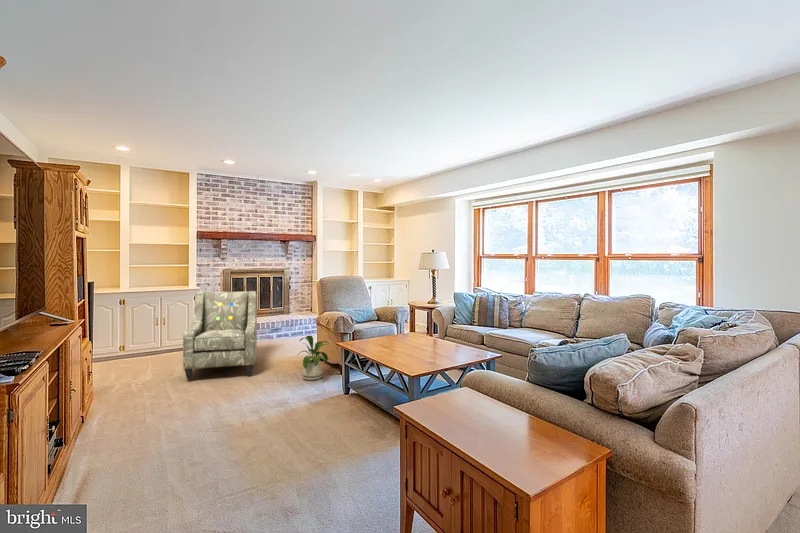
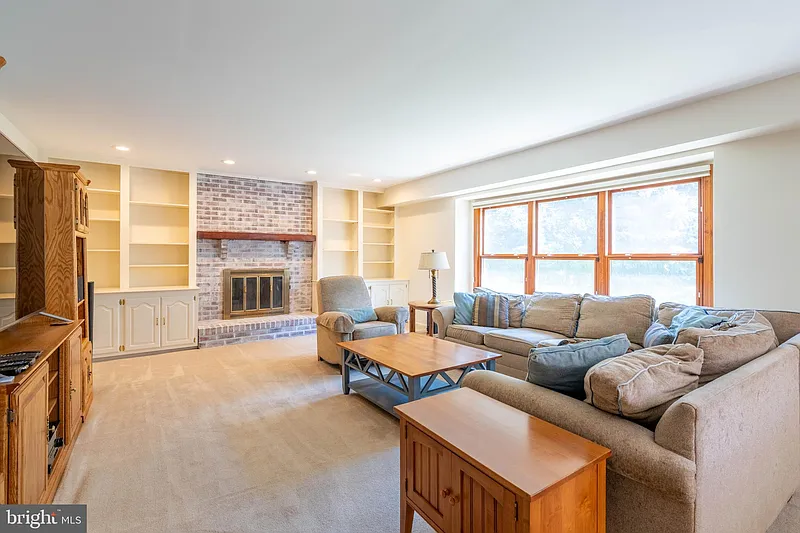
- house plant [295,335,330,381]
- armchair [182,290,258,381]
